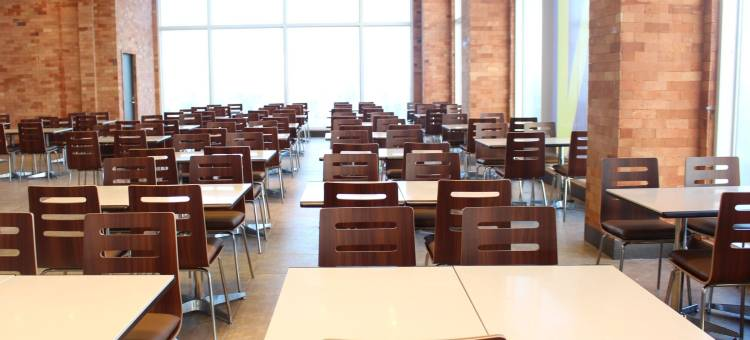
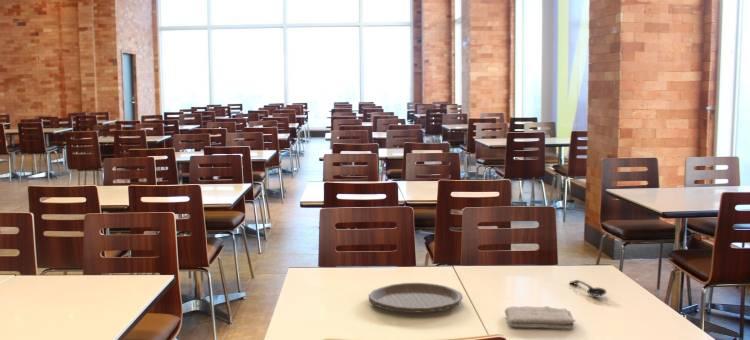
+ spoon [568,279,607,297]
+ washcloth [504,305,577,330]
+ plate [368,282,464,314]
